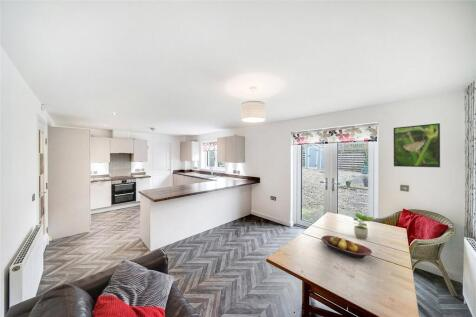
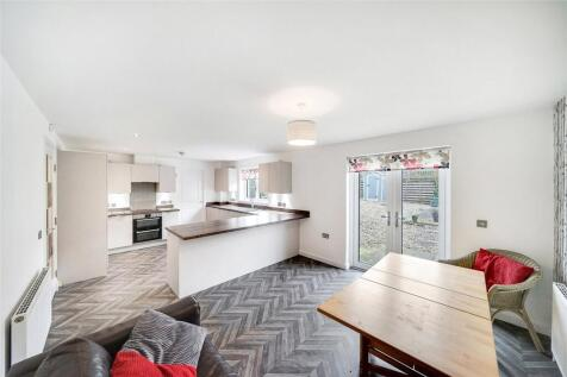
- fruit bowl [320,235,373,259]
- potted plant [352,211,375,240]
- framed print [393,122,441,168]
